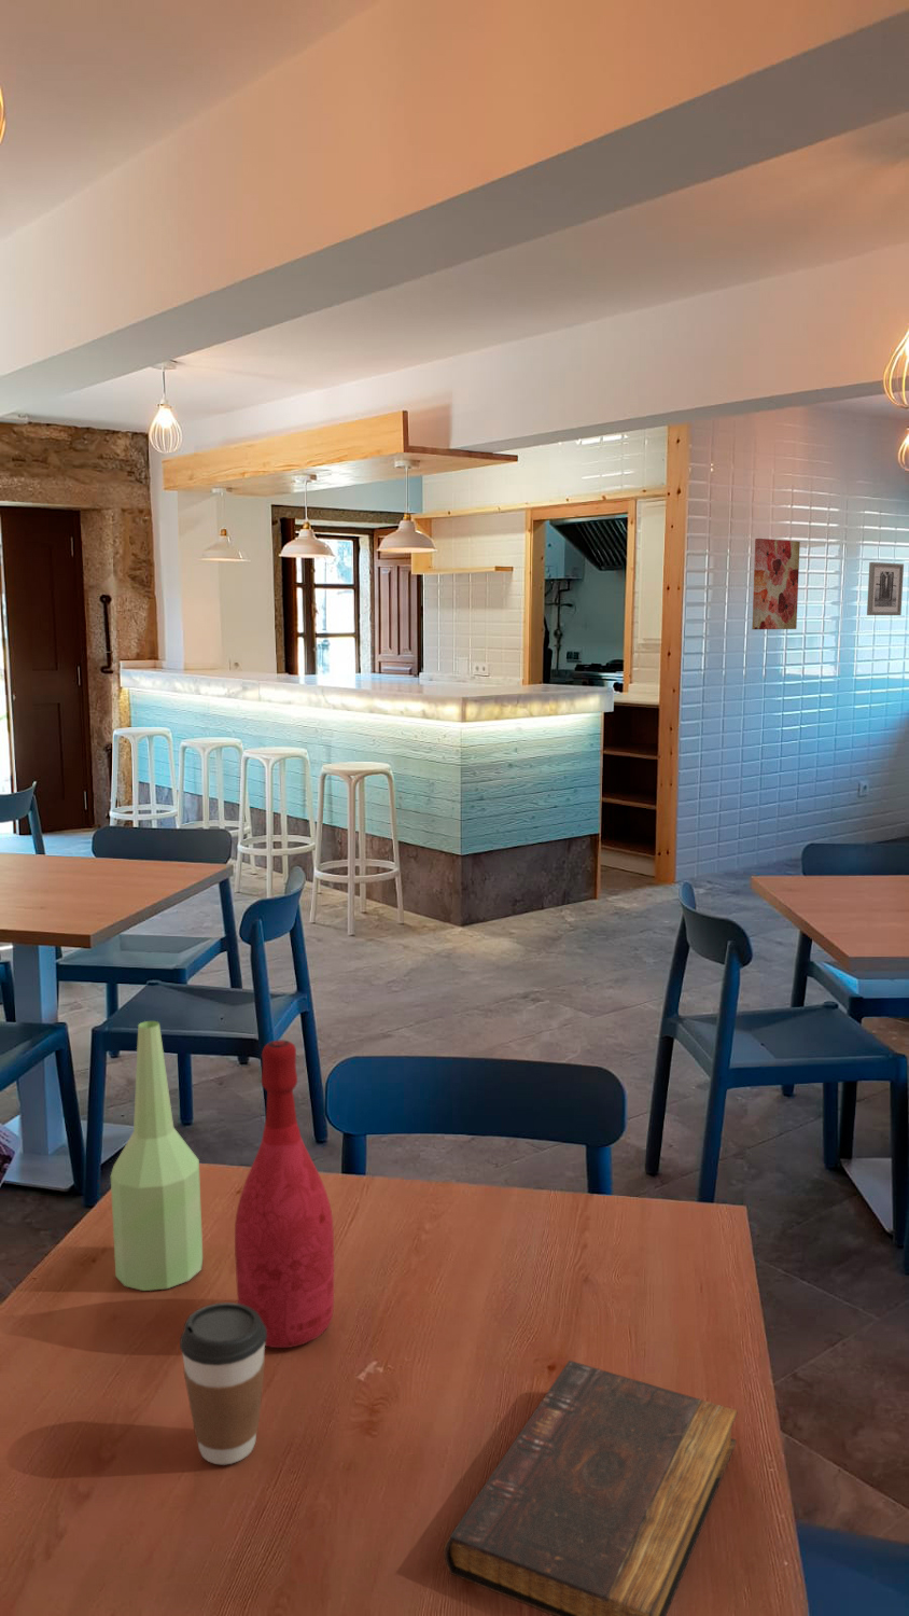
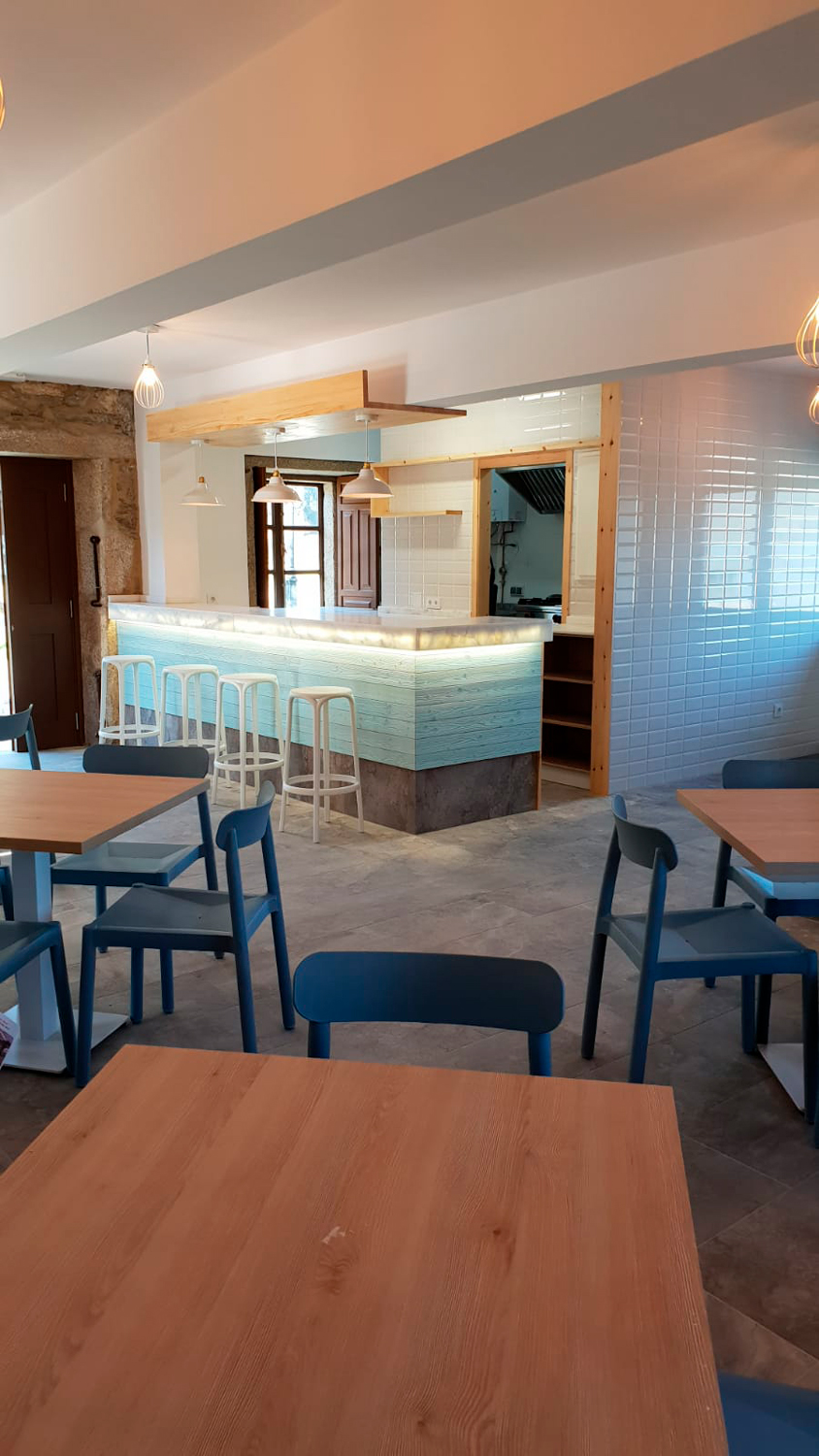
- wall art [866,562,905,616]
- wall art [750,537,801,630]
- wine bottle [234,1040,335,1349]
- book [443,1360,739,1616]
- coffee cup [179,1302,267,1466]
- bottle [110,1020,203,1292]
